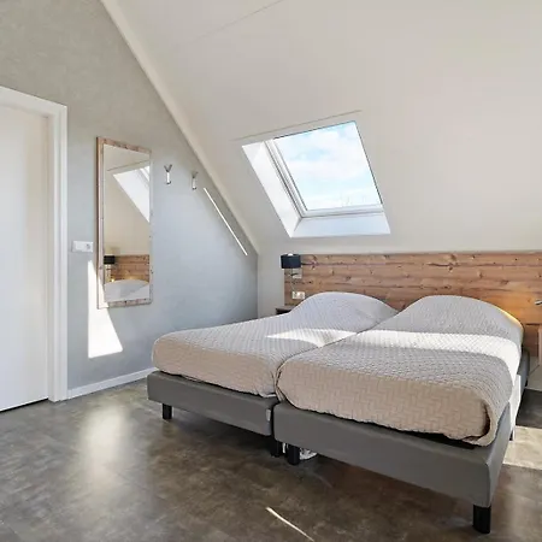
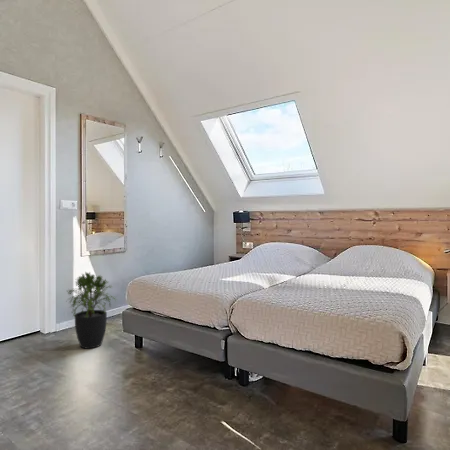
+ potted plant [65,272,118,350]
